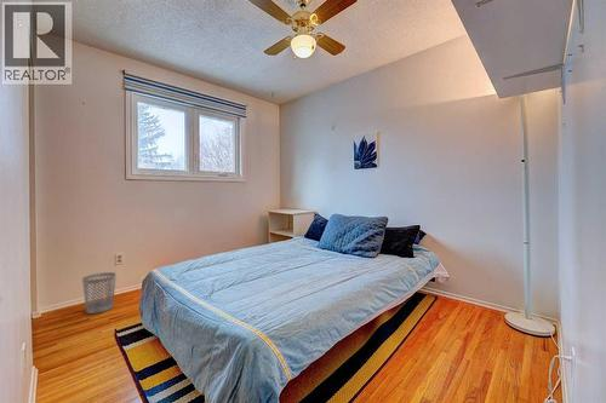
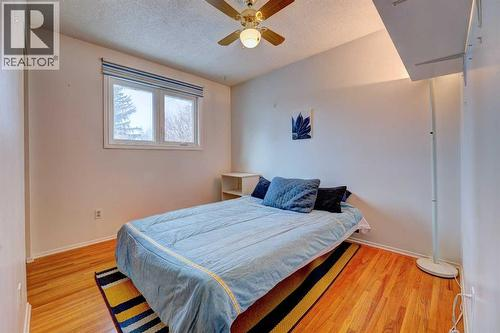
- wastebasket [81,271,118,315]
